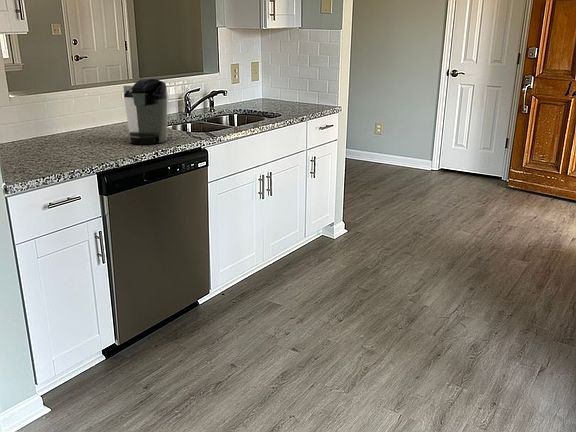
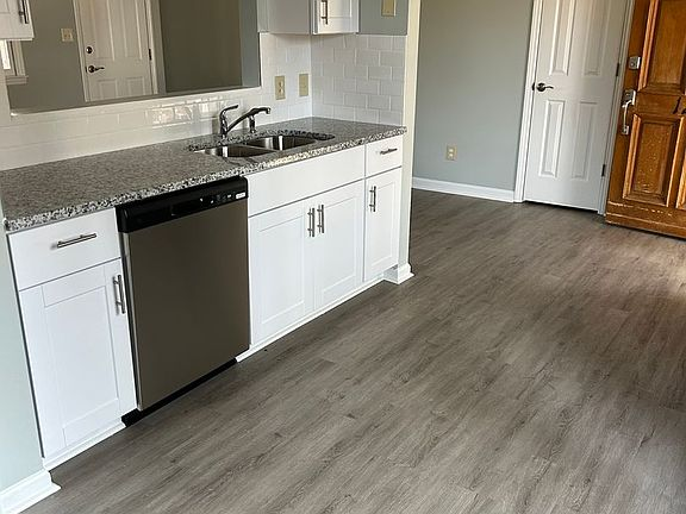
- coffee maker [122,77,168,145]
